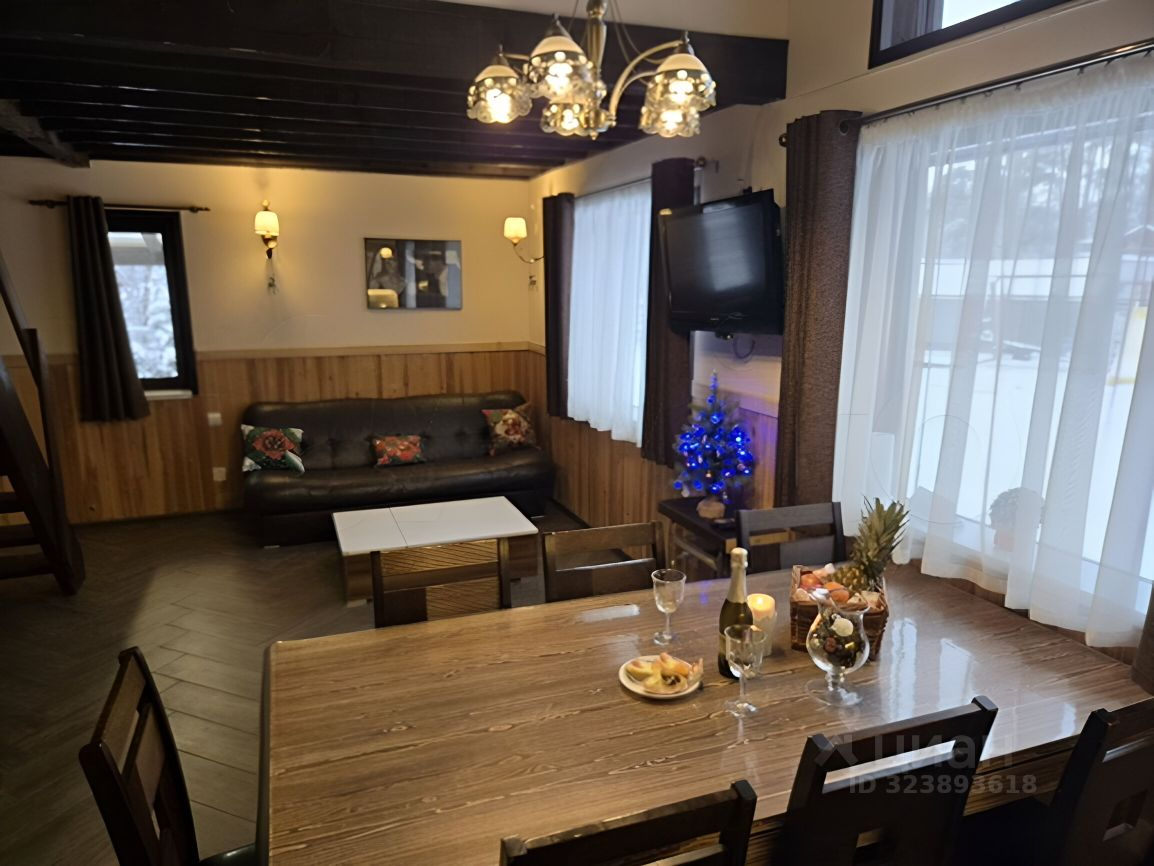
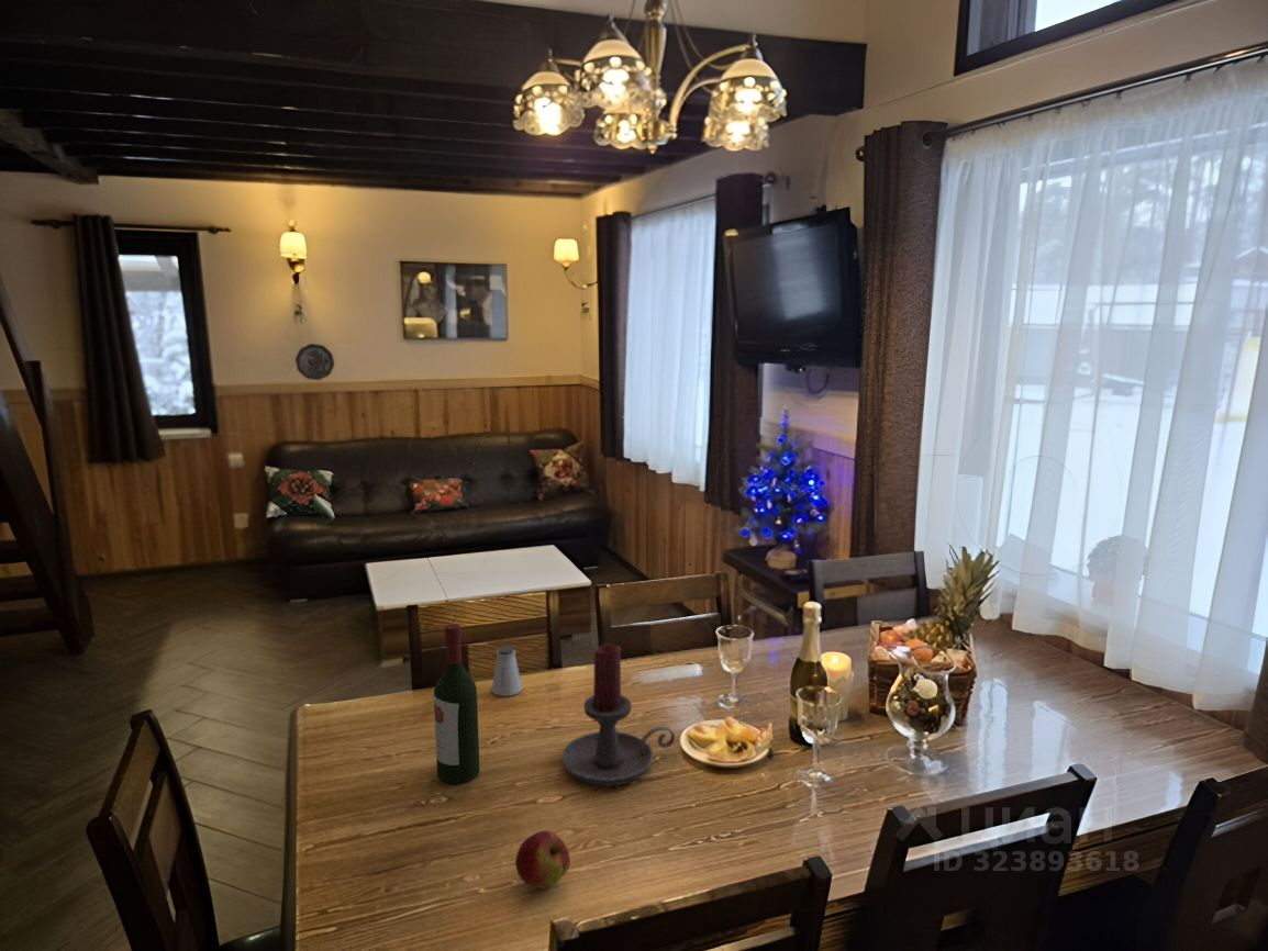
+ candle holder [560,642,676,786]
+ wine bottle [433,623,480,785]
+ apple [514,830,571,890]
+ saltshaker [491,646,523,697]
+ decorative plate [294,343,335,381]
